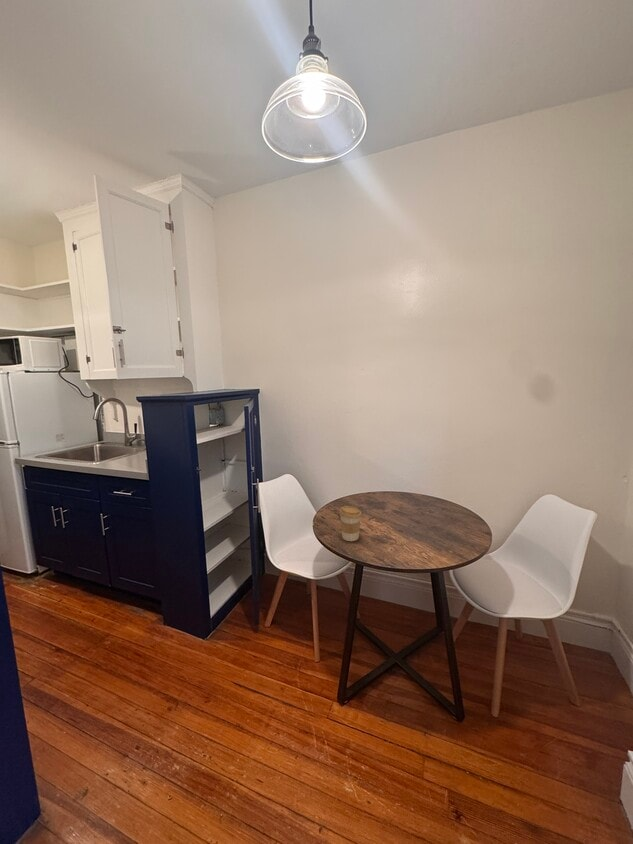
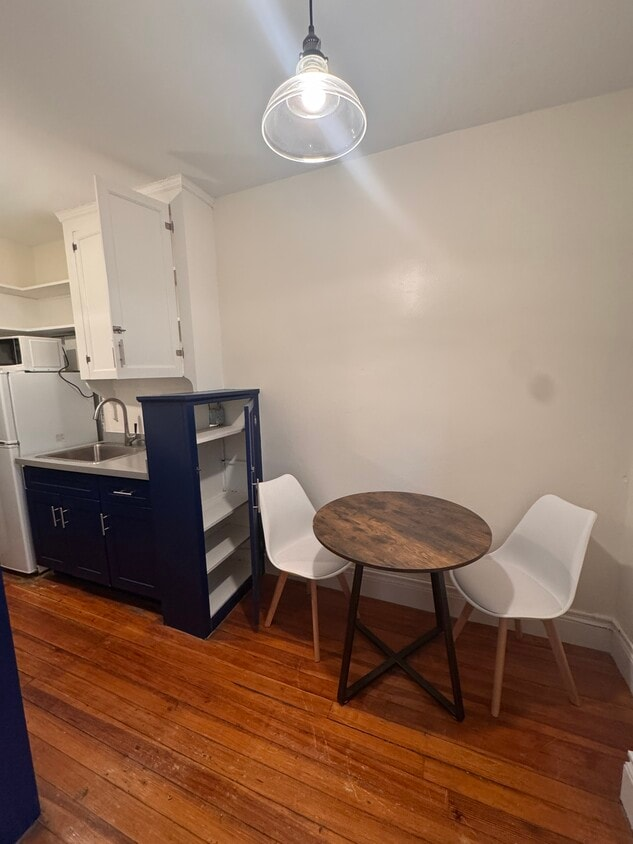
- coffee cup [338,505,362,542]
